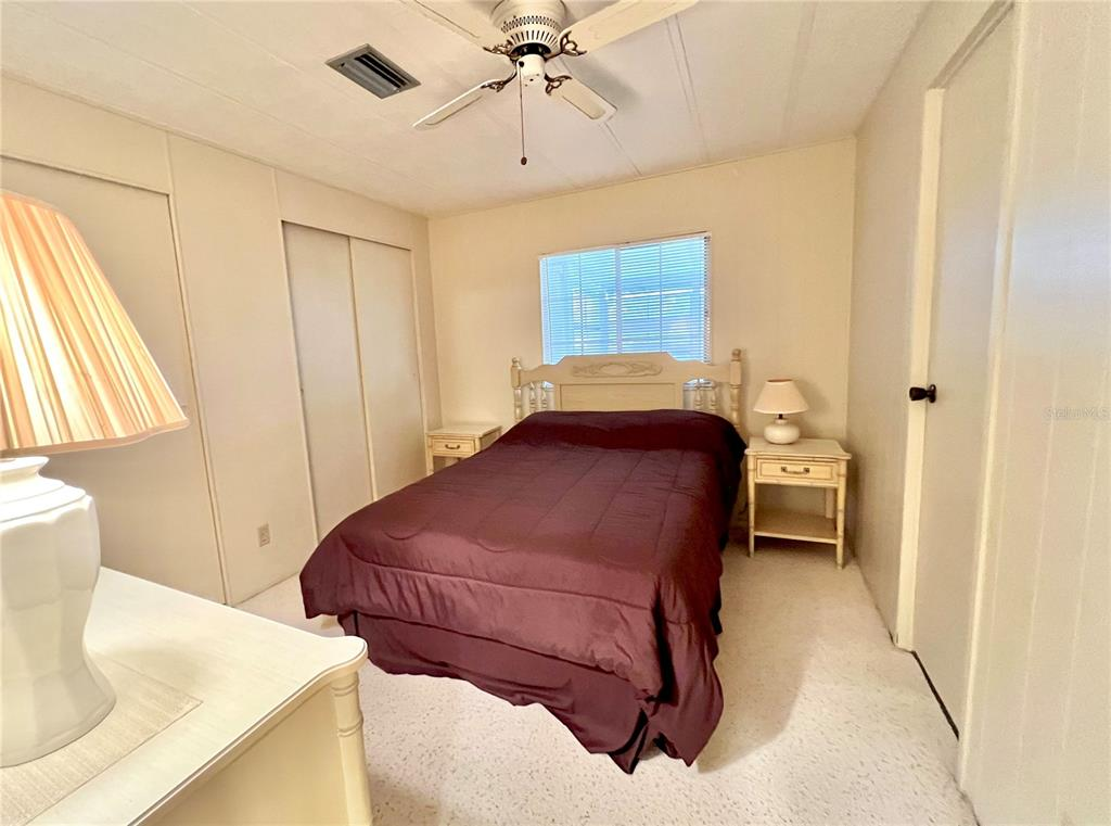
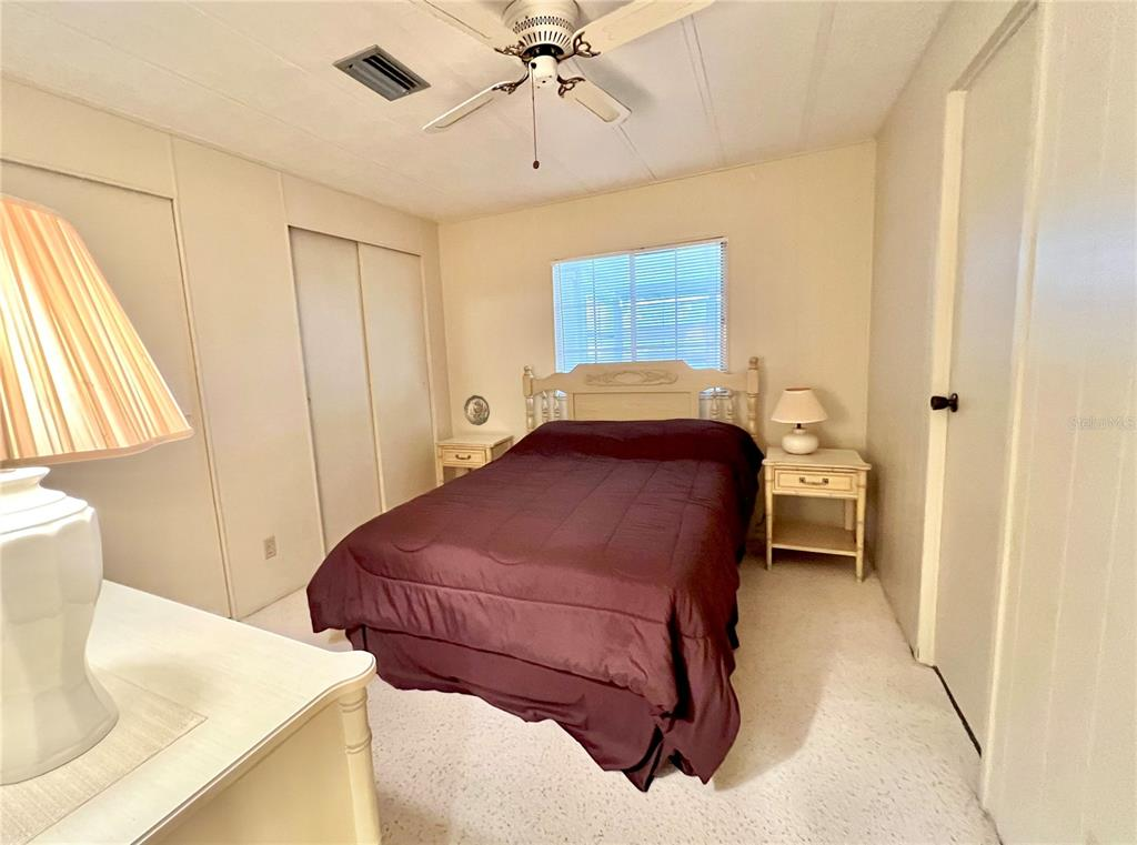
+ decorative plate [463,394,491,426]
